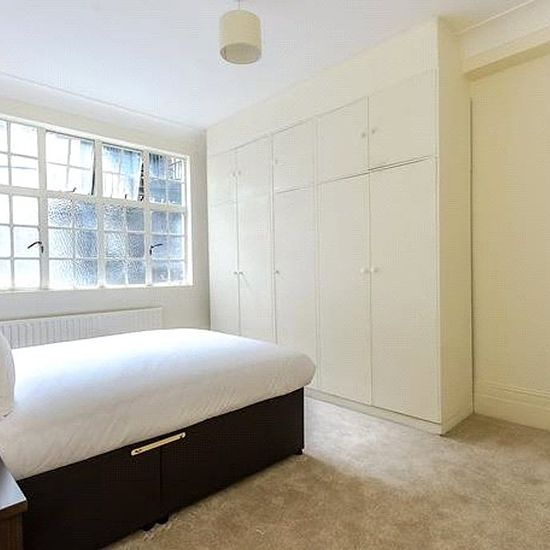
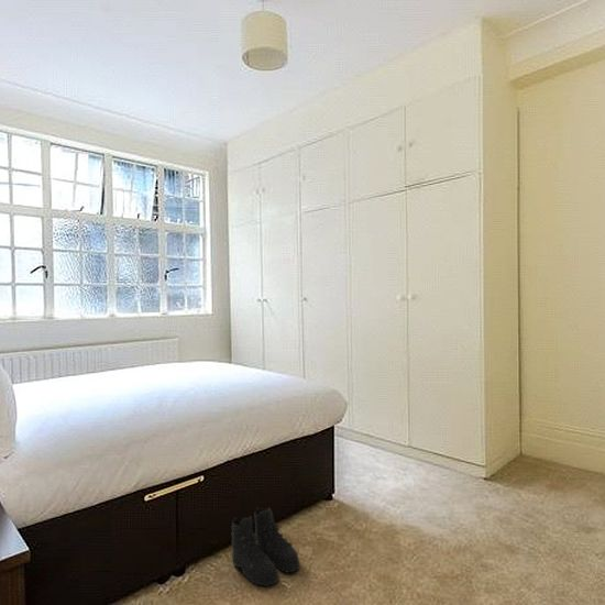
+ boots [230,507,301,587]
